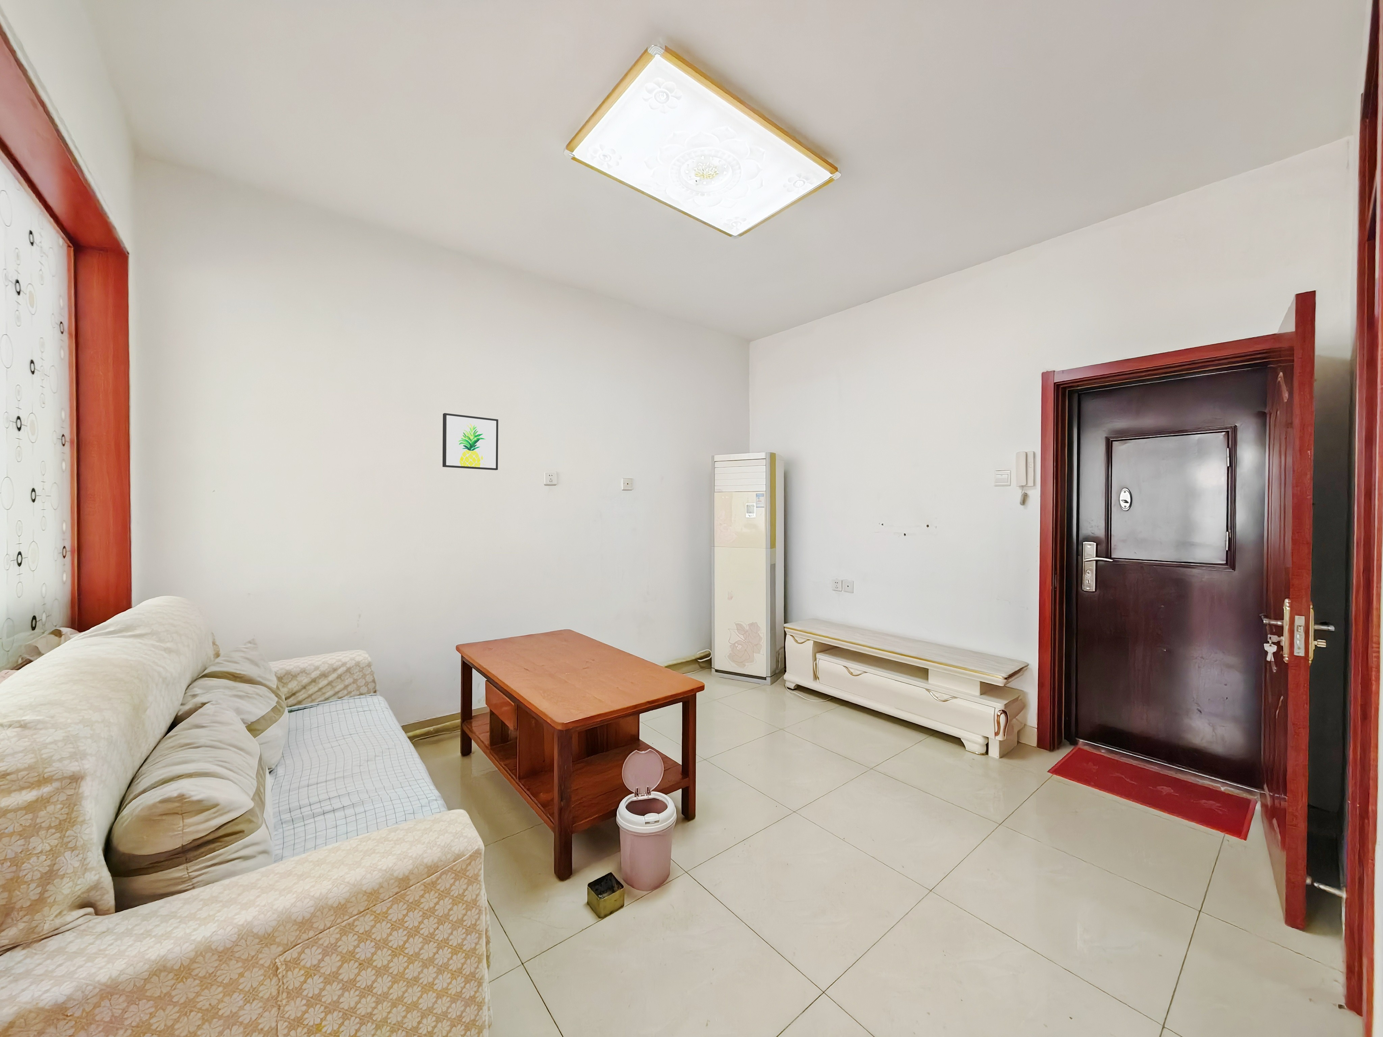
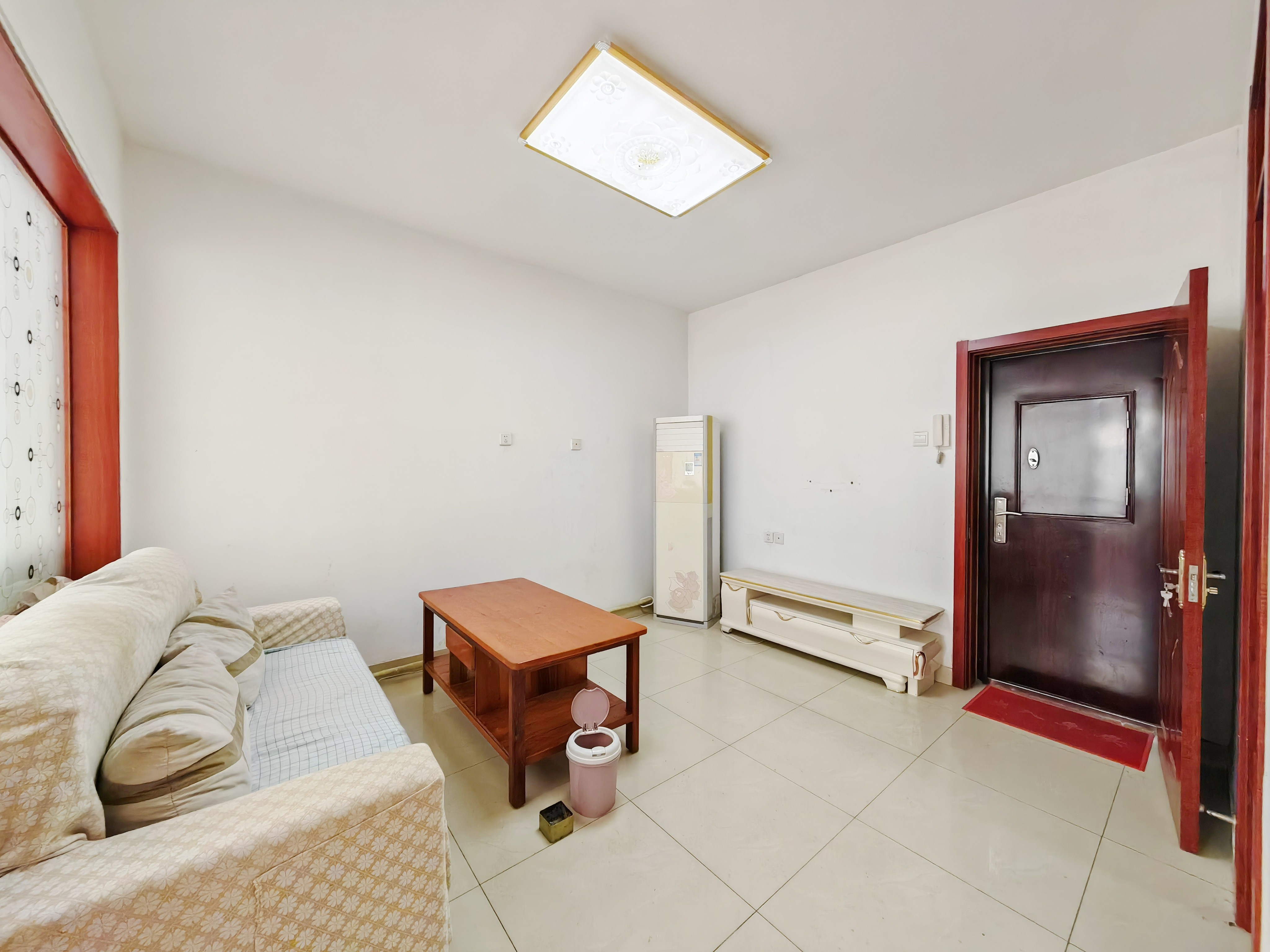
- wall art [442,413,499,471]
